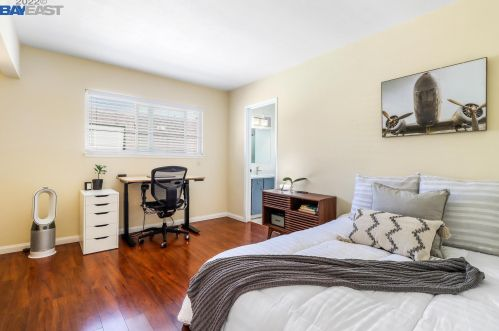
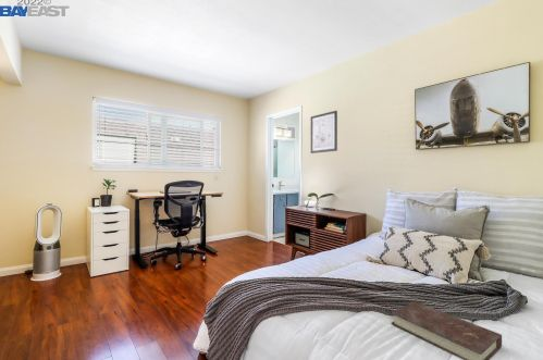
+ book [391,300,503,360]
+ wall art [309,110,338,154]
